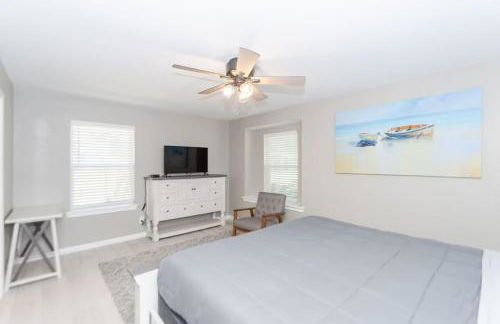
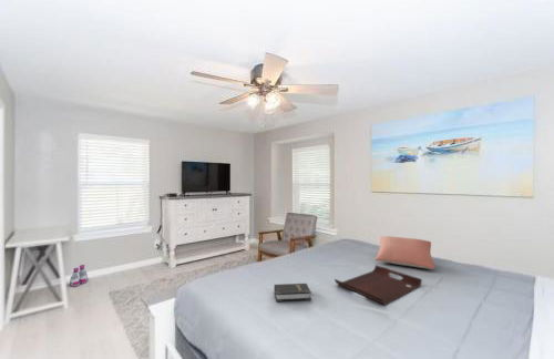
+ boots [69,264,89,288]
+ serving tray [334,264,423,306]
+ pillow [375,235,435,270]
+ hardback book [273,283,312,302]
